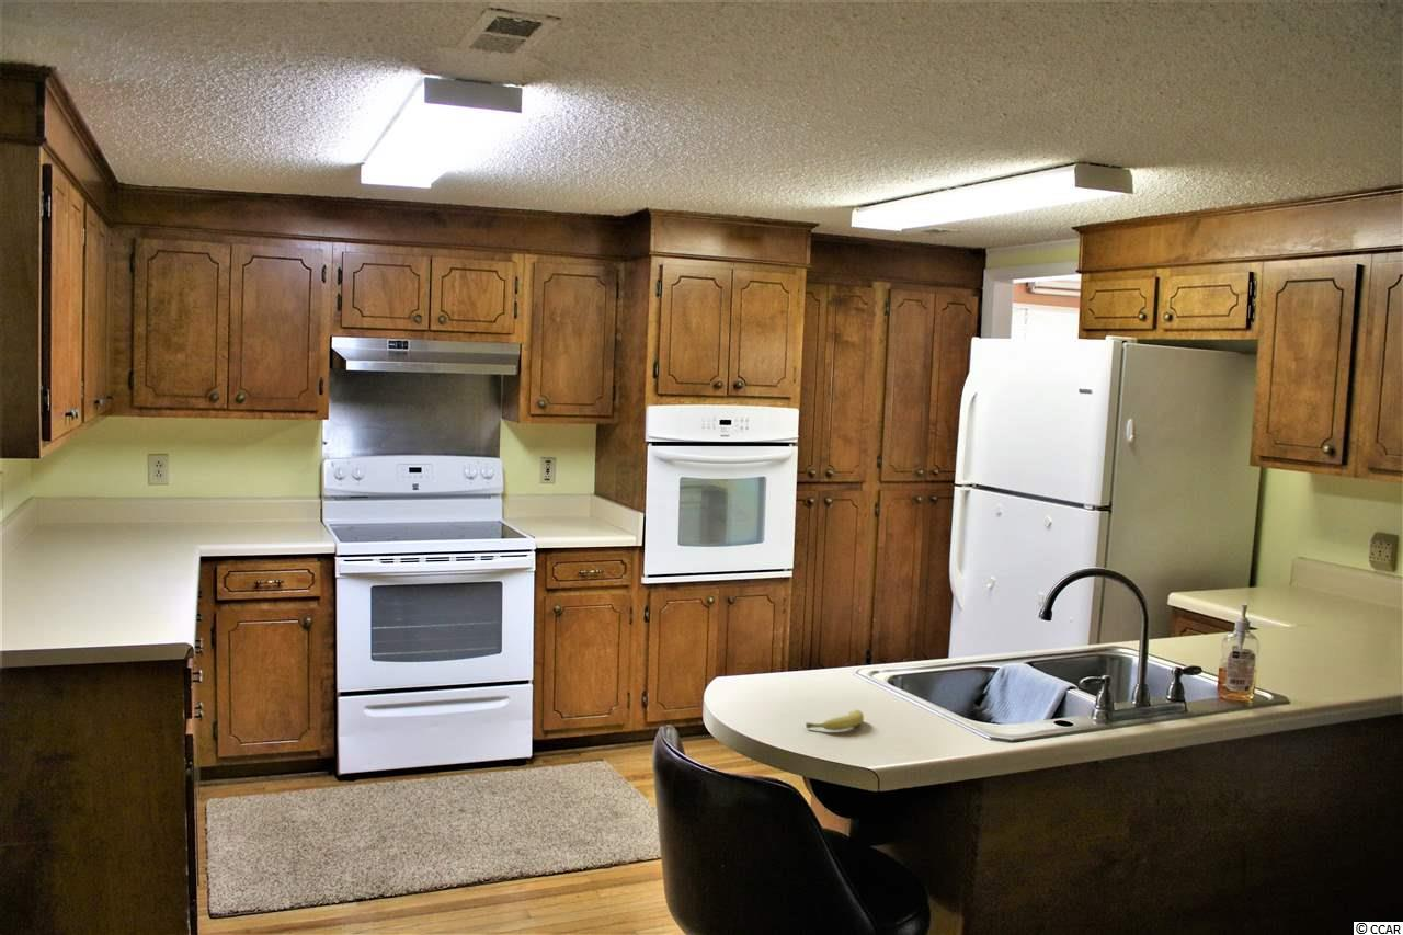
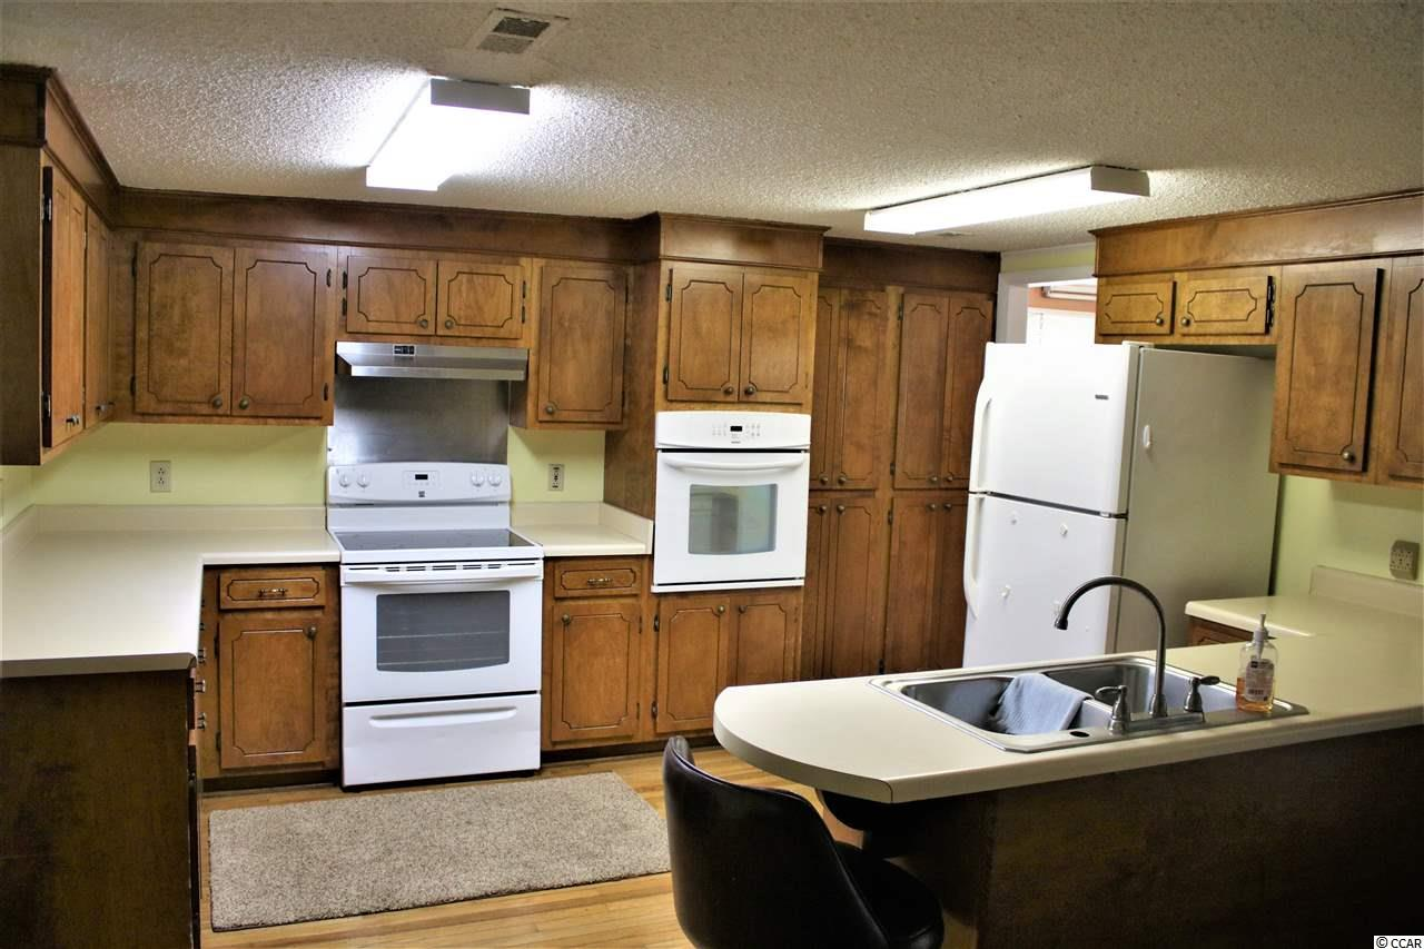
- fruit [805,709,865,731]
